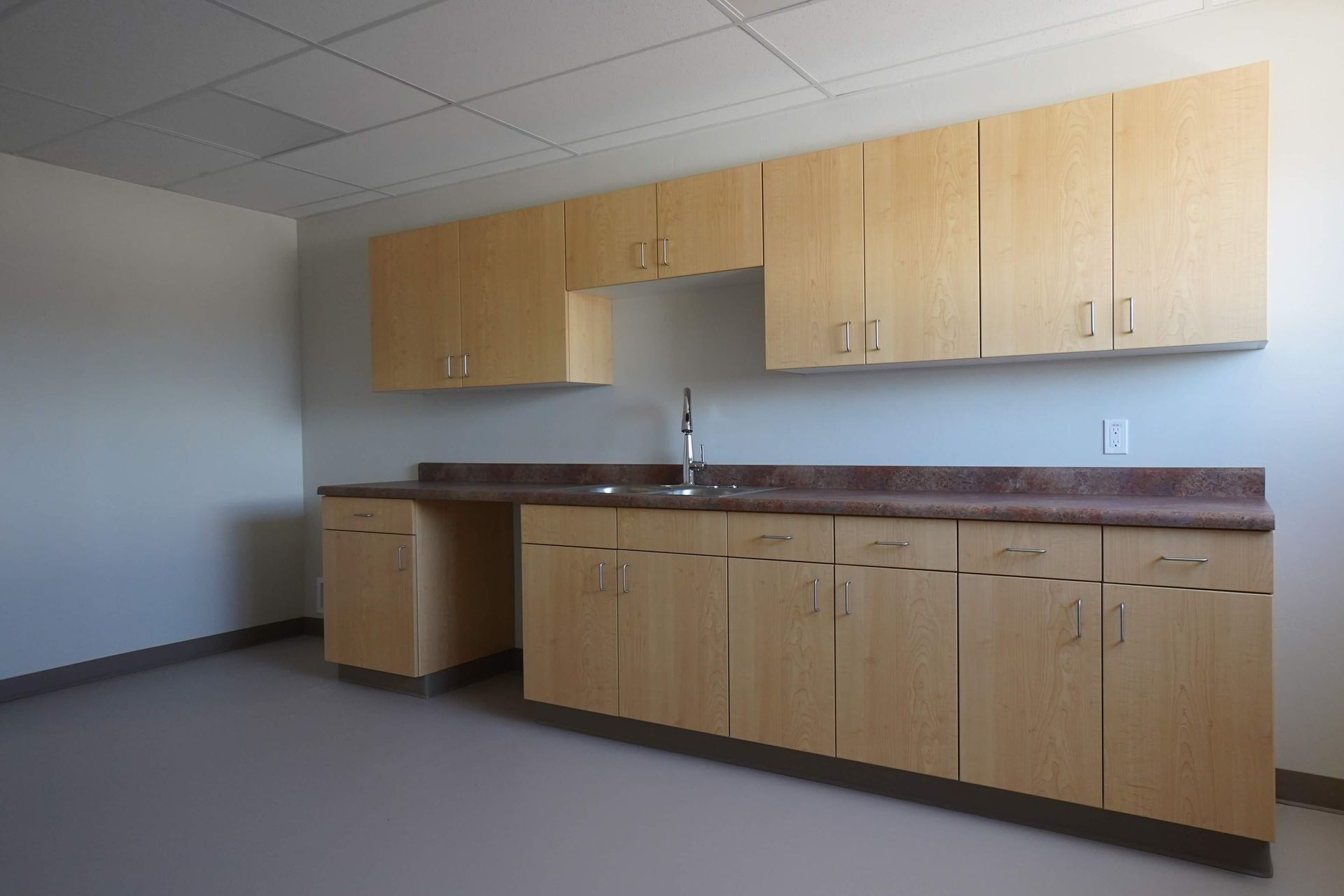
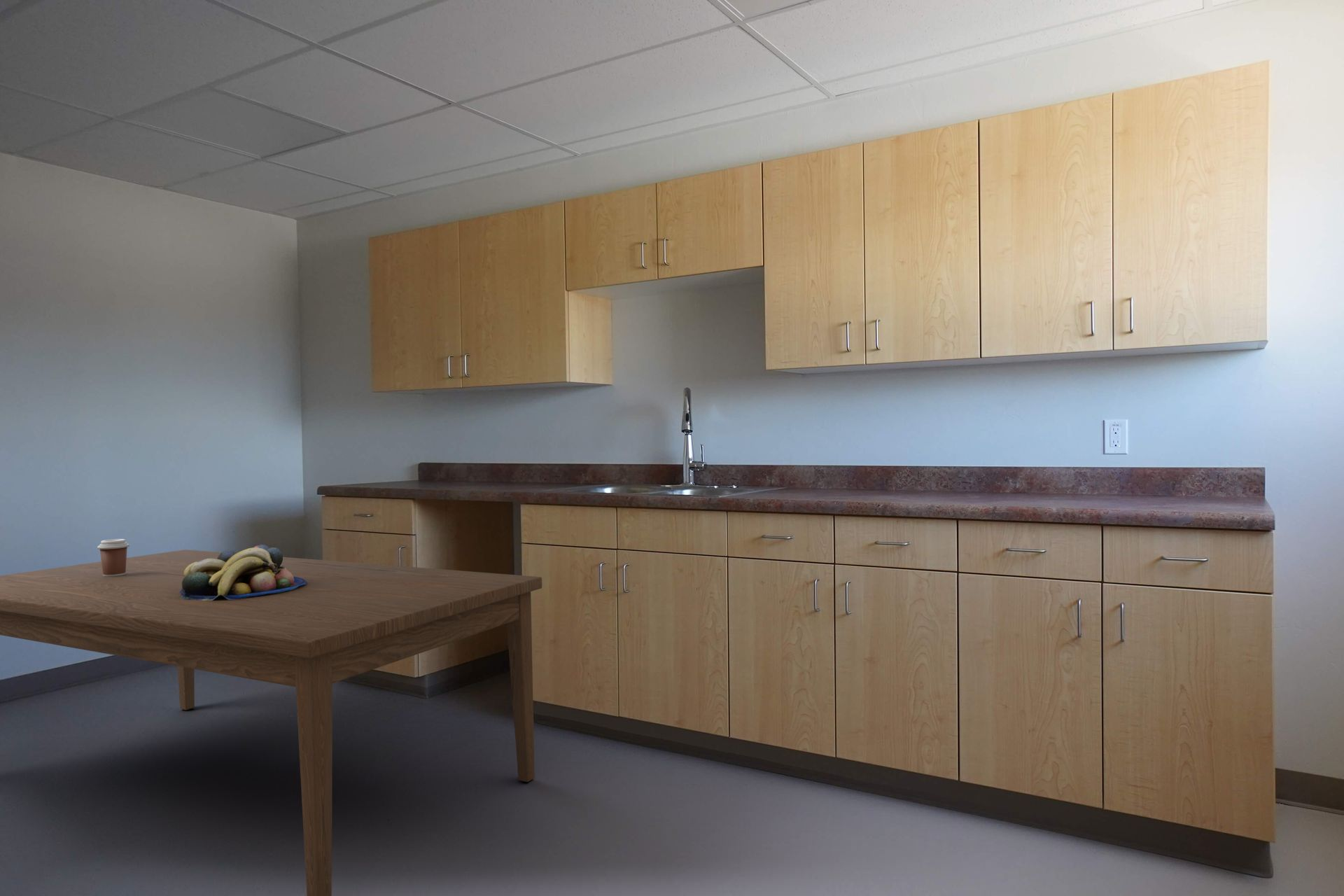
+ coffee cup [97,538,130,577]
+ fruit bowl [179,544,307,601]
+ dining table [0,549,542,896]
